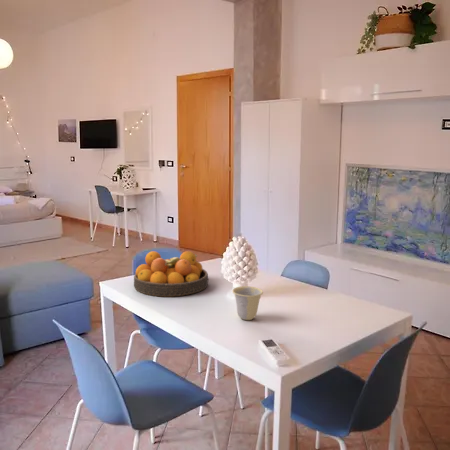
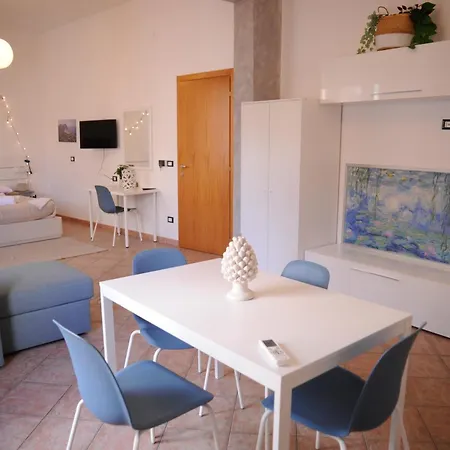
- fruit bowl [133,250,209,298]
- cup [231,285,264,321]
